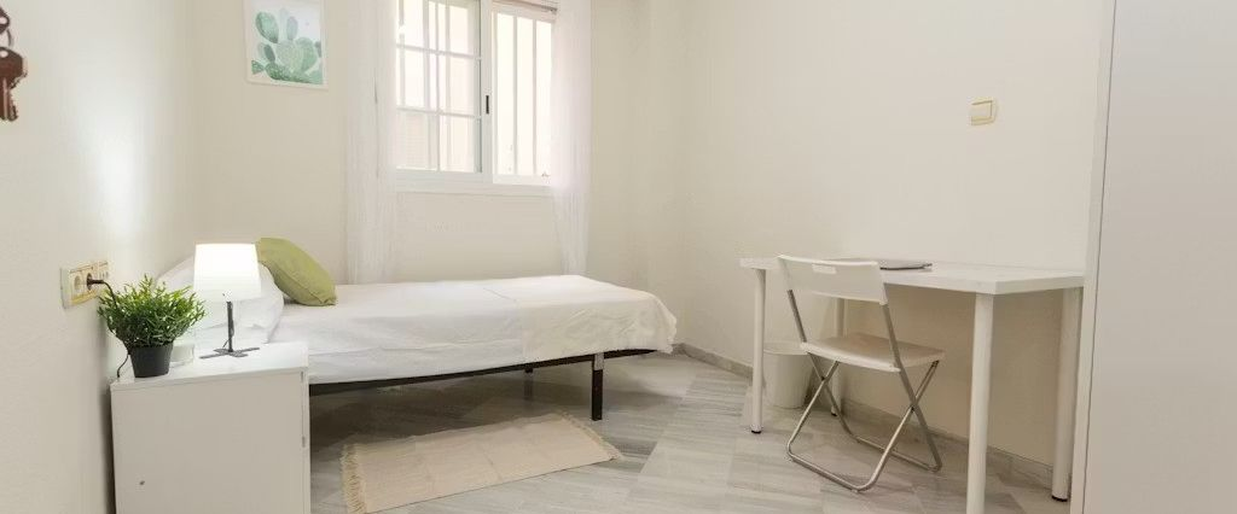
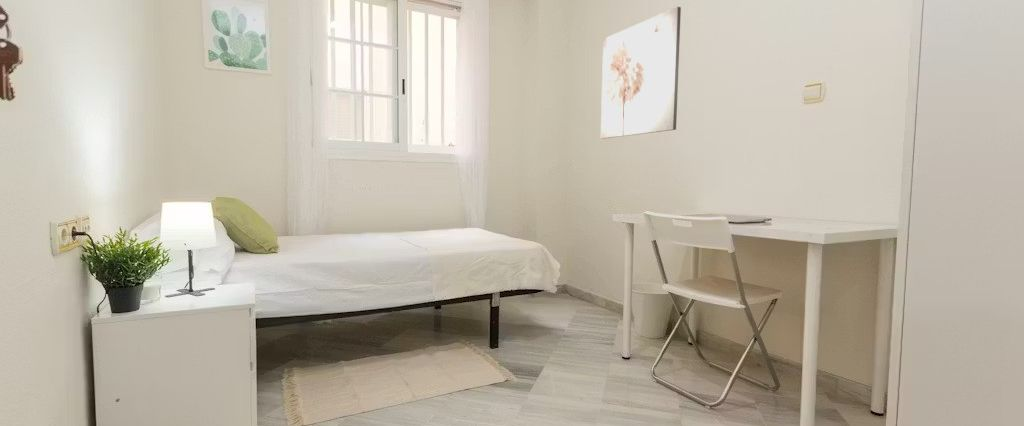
+ wall art [600,6,682,140]
